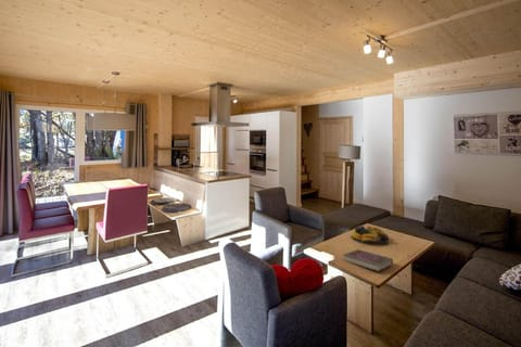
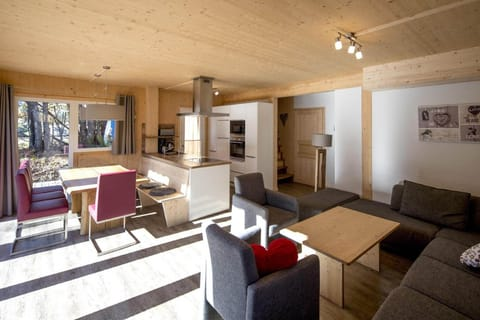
- book [342,248,394,272]
- fruit bowl [351,224,390,244]
